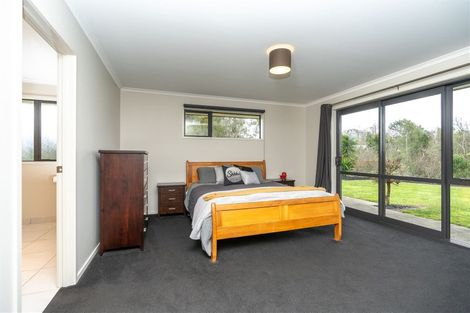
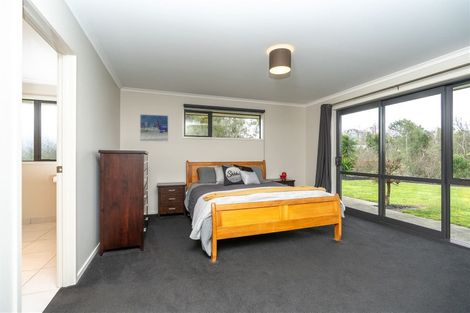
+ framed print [139,113,169,143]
